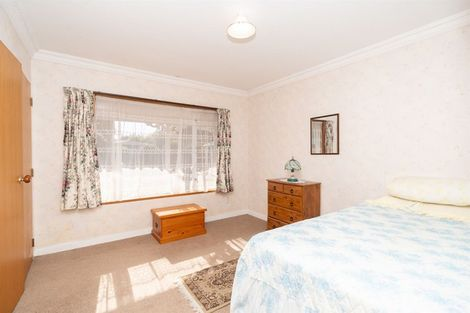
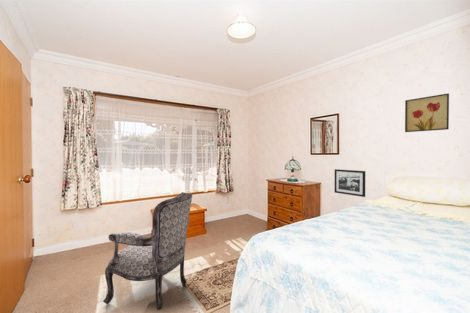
+ wall art [404,92,450,133]
+ armchair [102,191,193,311]
+ picture frame [334,168,366,198]
